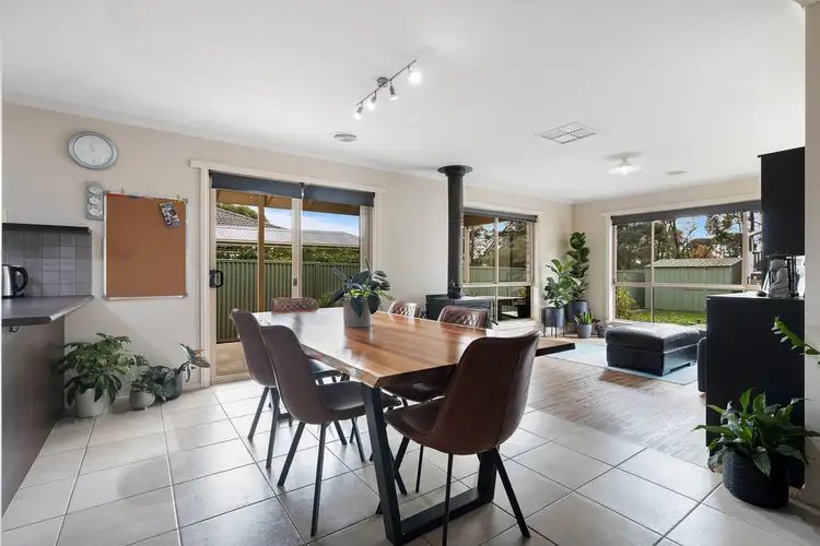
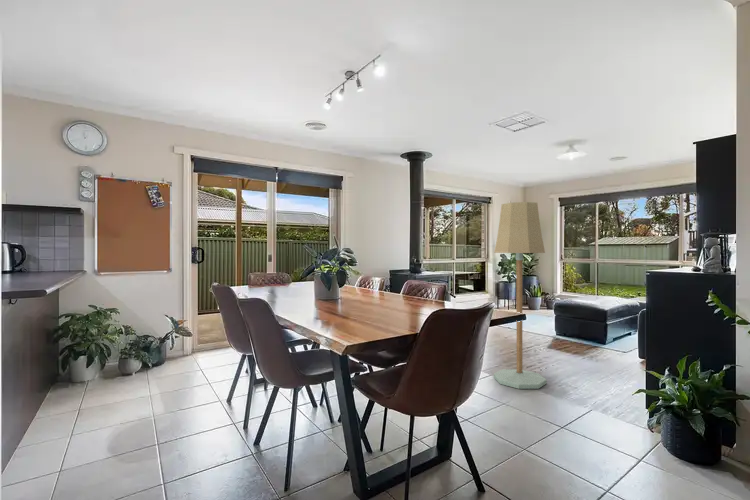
+ floor lamp [493,201,548,390]
